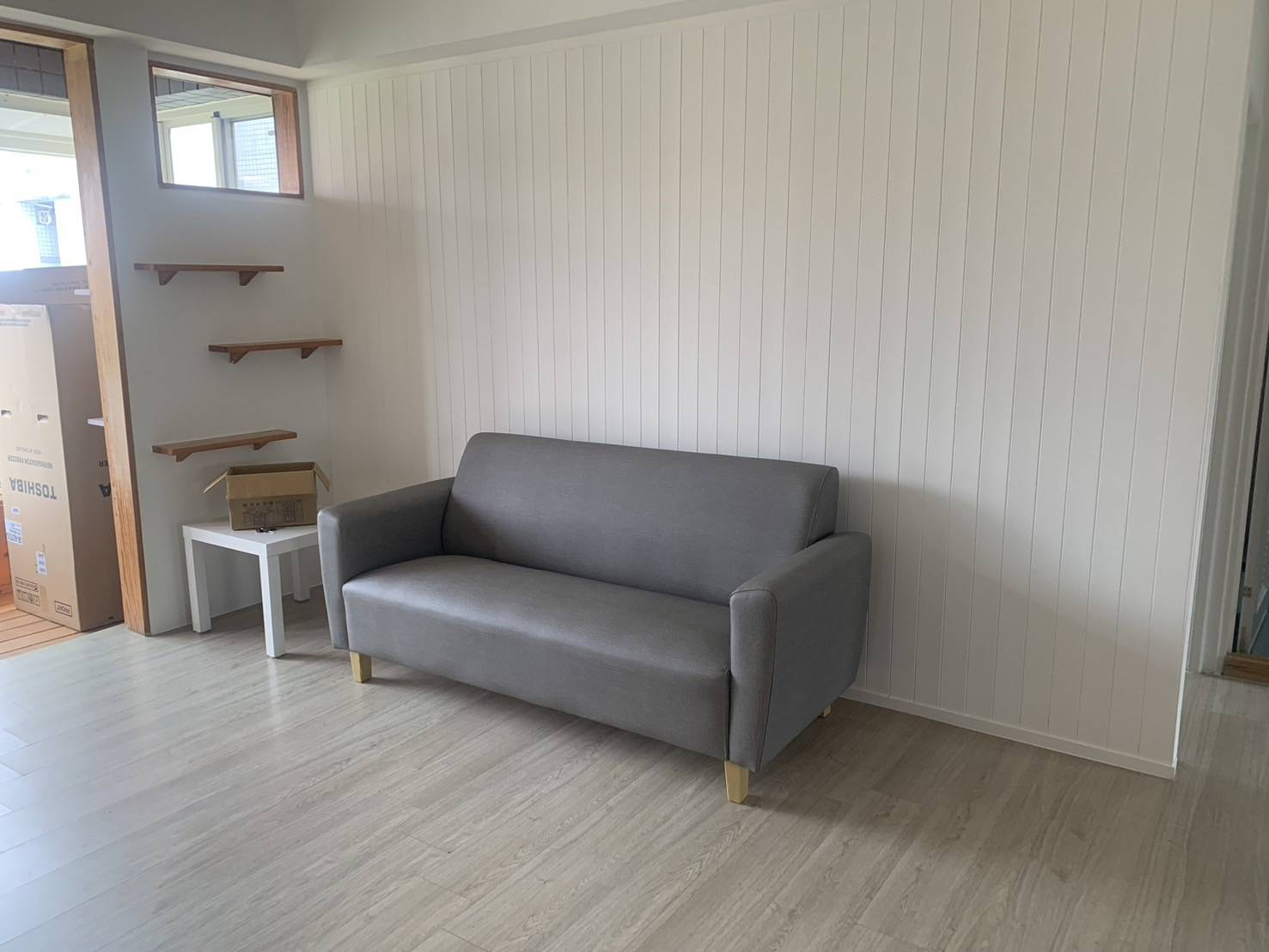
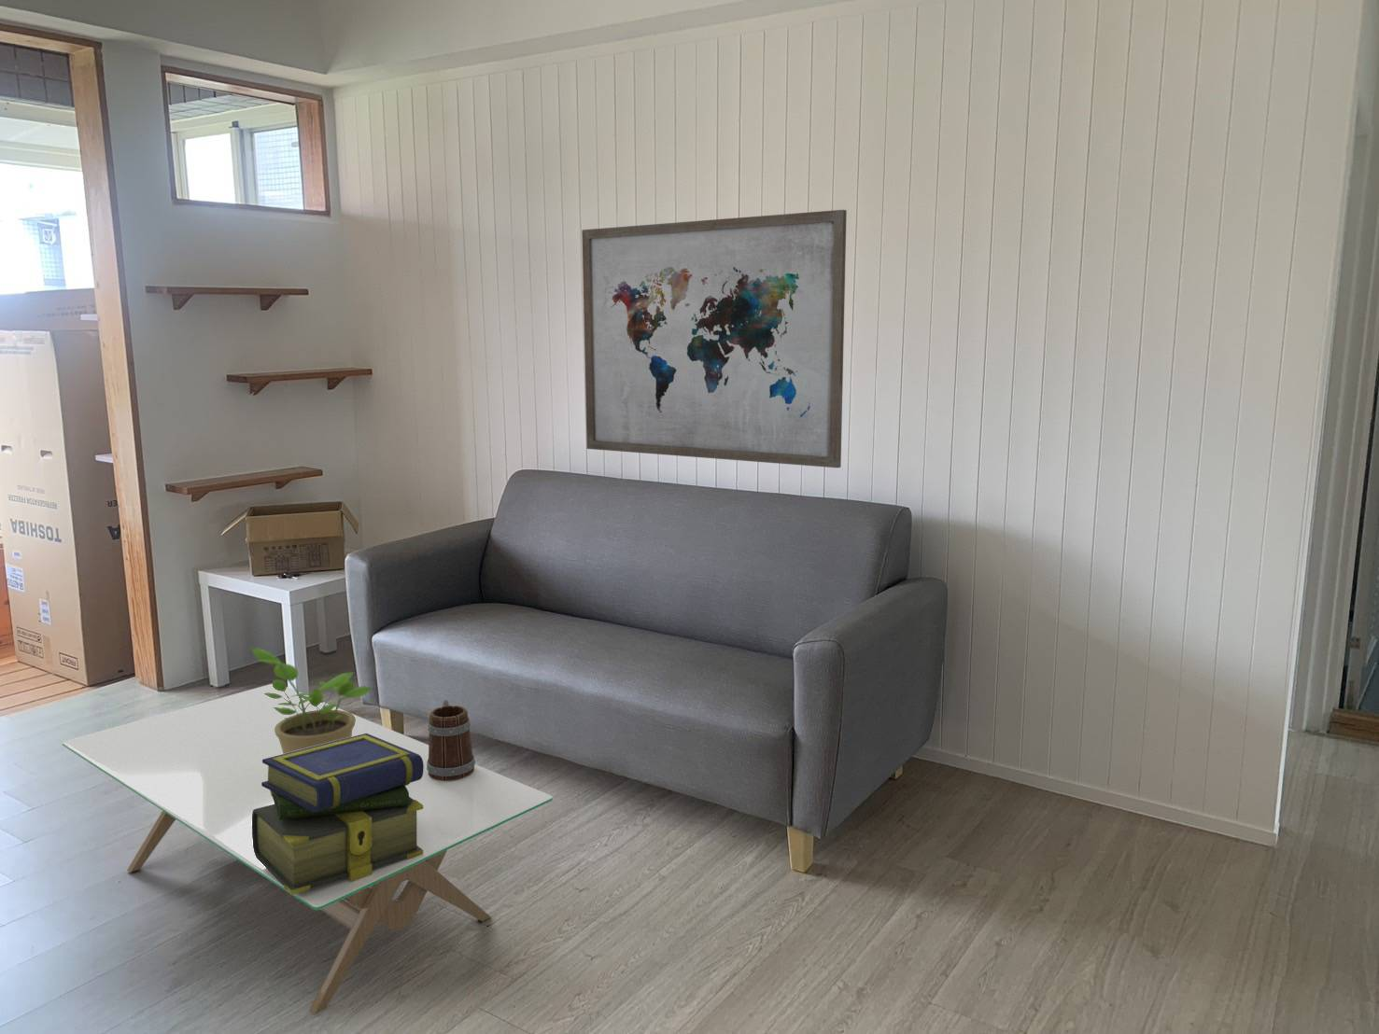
+ potted plant [250,646,374,754]
+ mug [427,699,476,781]
+ coffee table [62,683,553,1016]
+ wall art [580,209,848,468]
+ stack of books [251,733,424,896]
